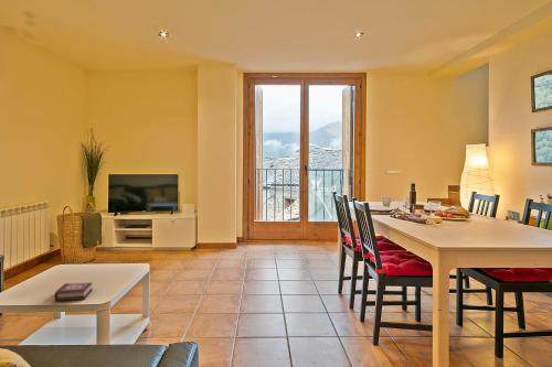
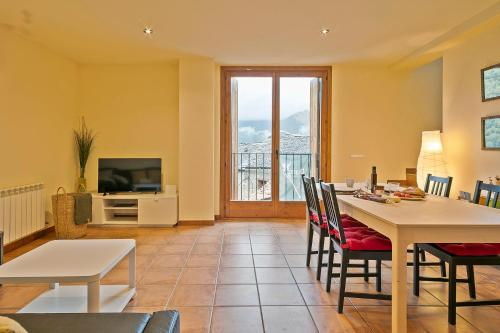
- book [53,281,94,302]
